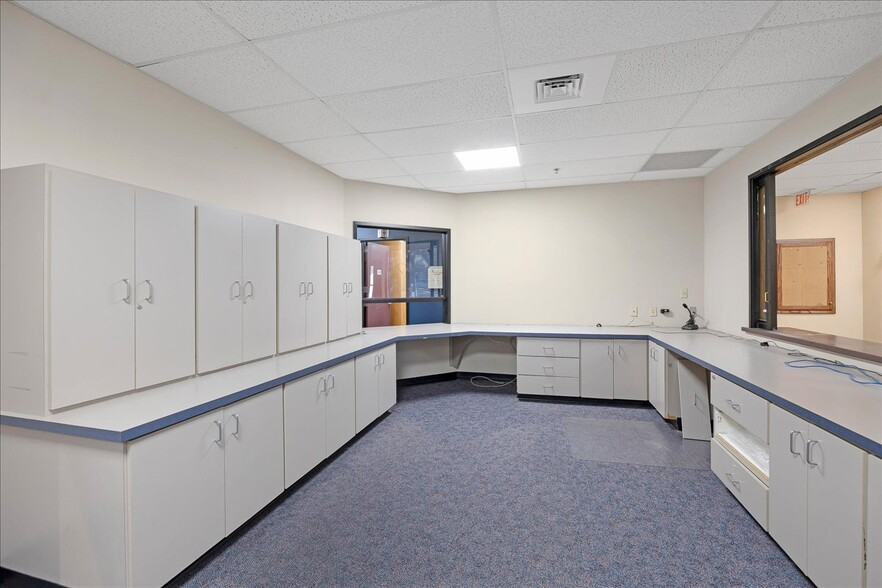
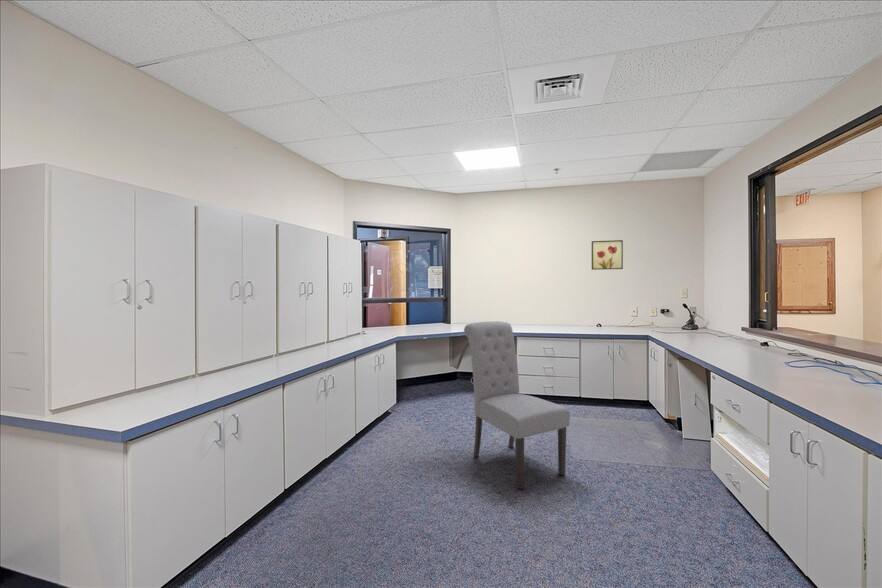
+ wall art [591,239,624,271]
+ chair [463,320,571,490]
